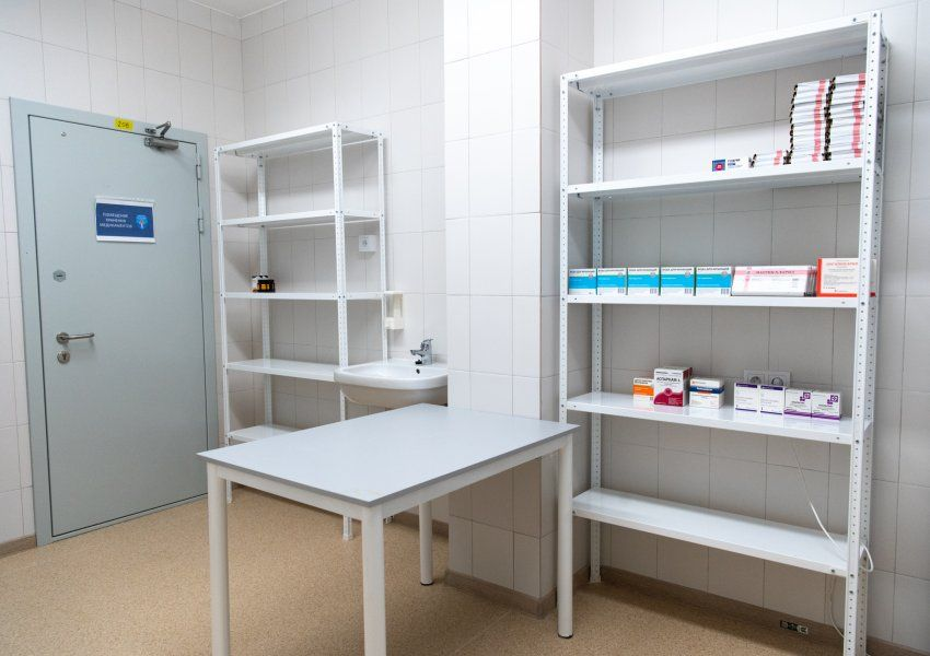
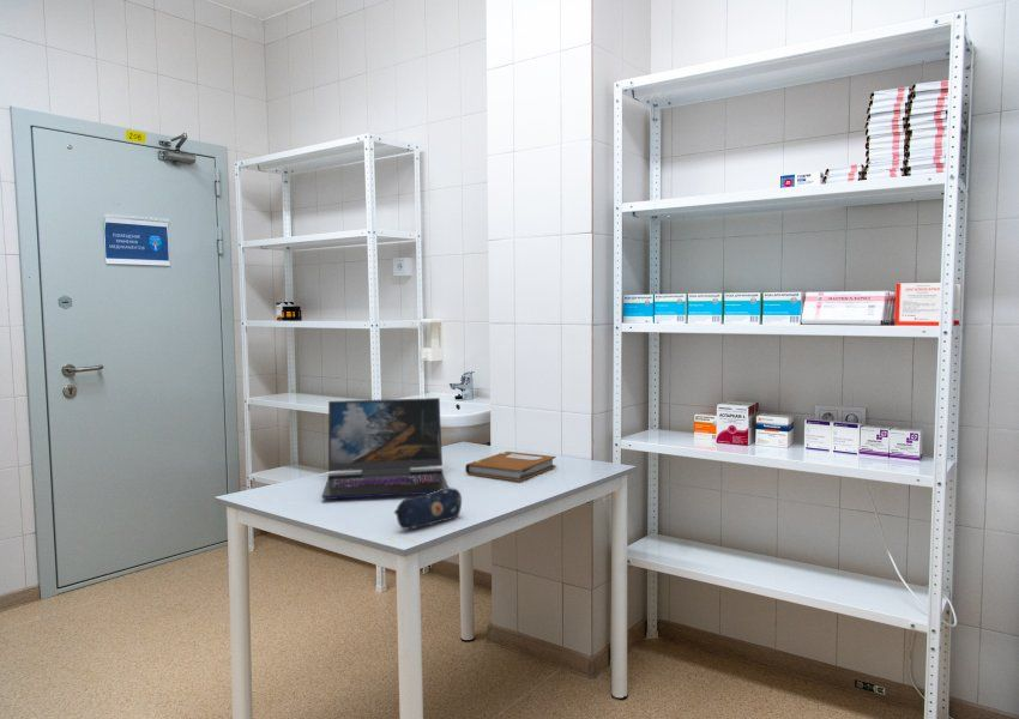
+ notebook [464,451,557,483]
+ pencil case [393,487,463,531]
+ laptop [321,397,450,500]
